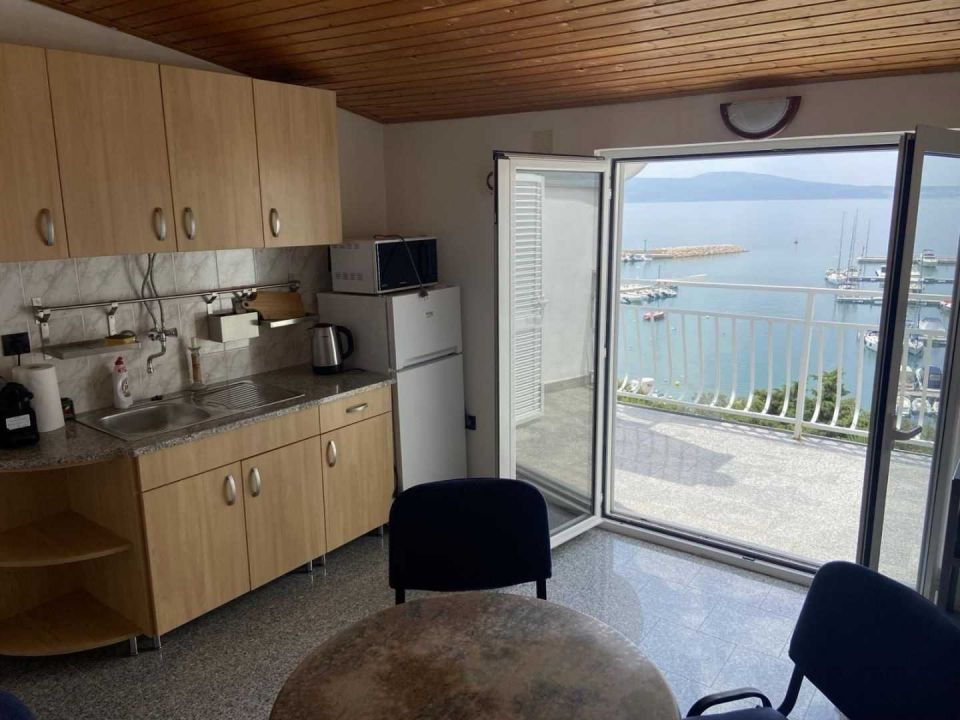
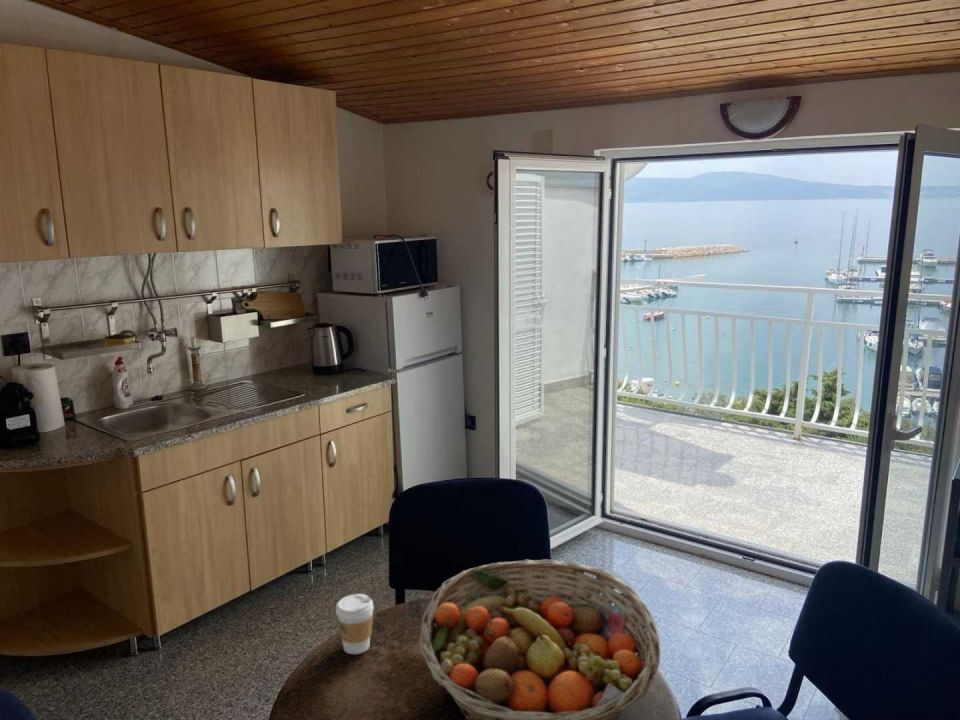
+ coffee cup [335,593,374,655]
+ fruit basket [418,559,661,720]
